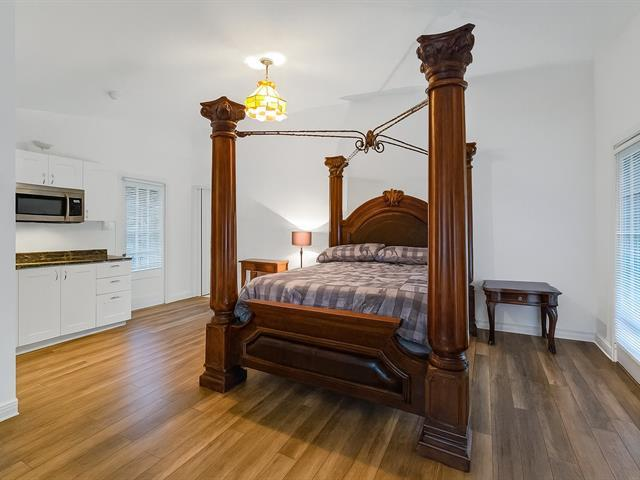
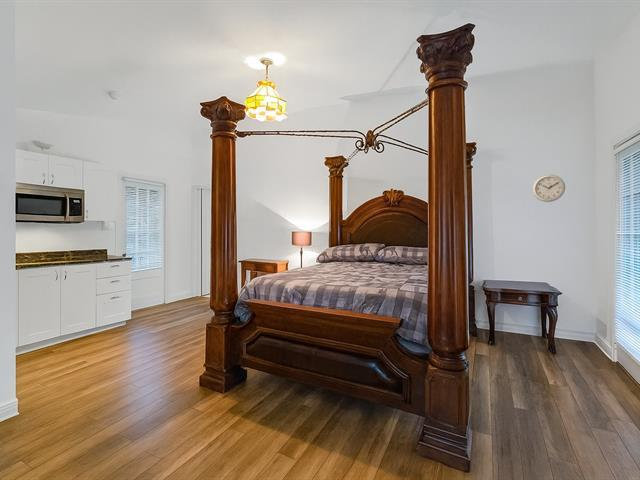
+ wall clock [531,174,566,203]
